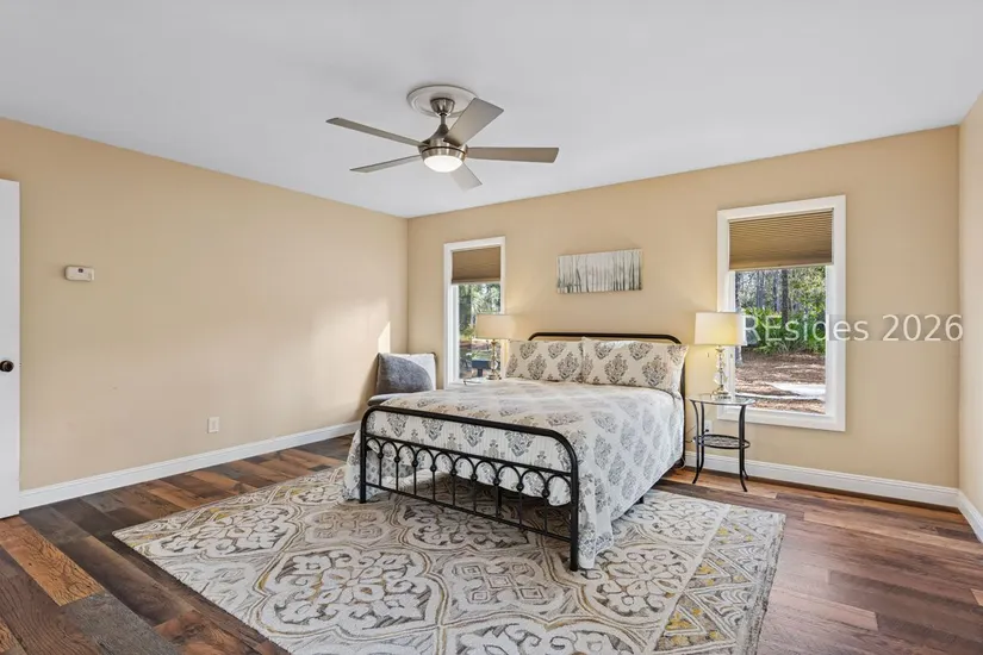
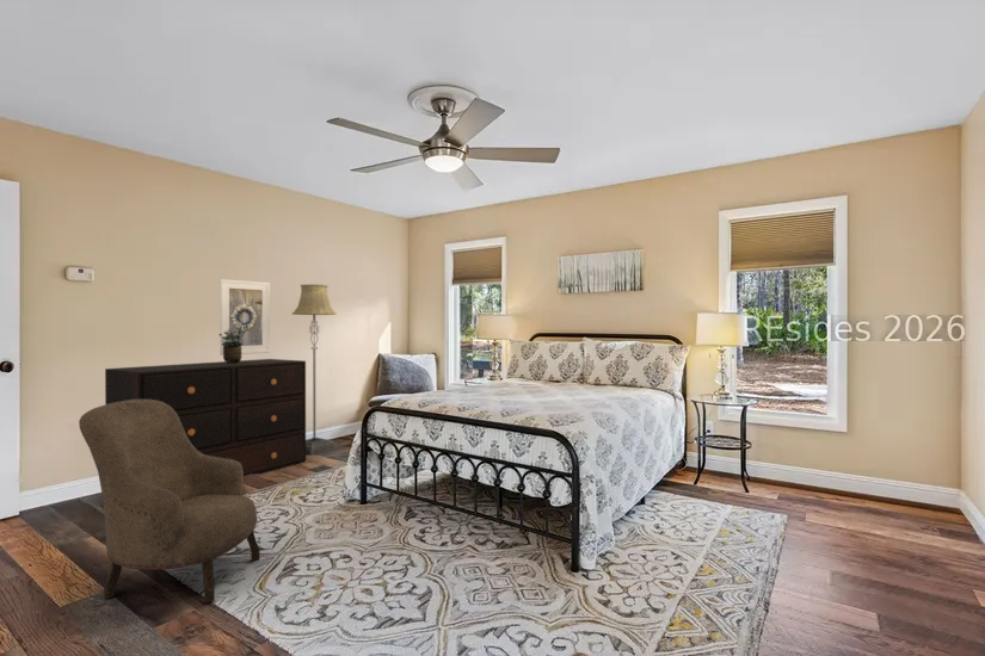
+ potted plant [217,321,248,364]
+ armchair [78,400,261,604]
+ floor lamp [291,283,338,456]
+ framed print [218,278,271,357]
+ dresser [104,358,307,476]
